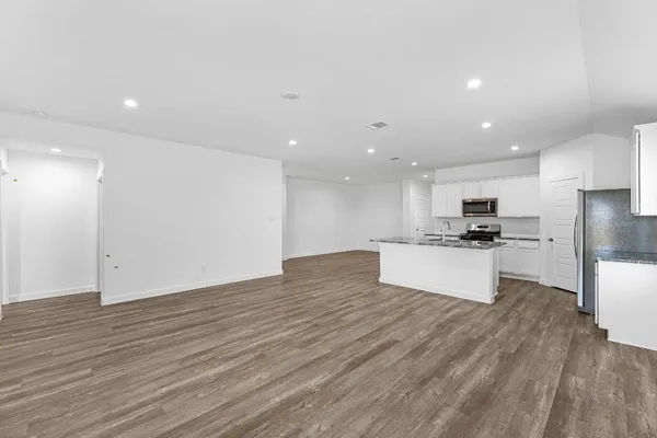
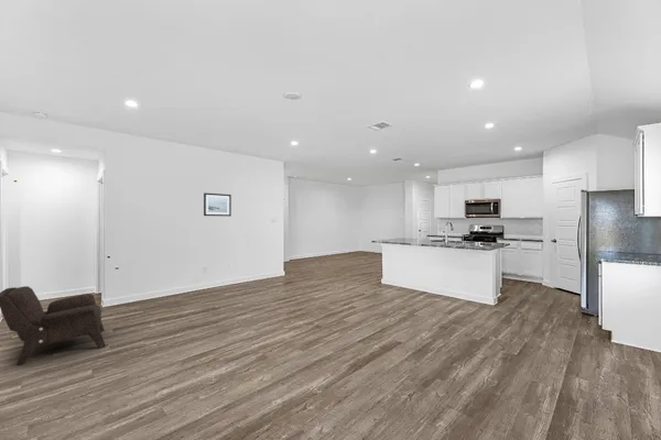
+ wall art [203,191,232,218]
+ armchair [0,285,107,366]
